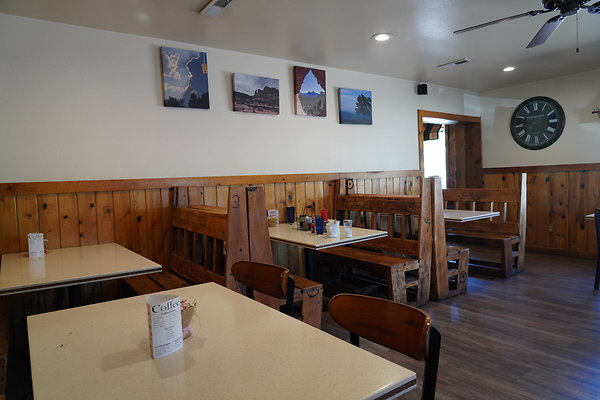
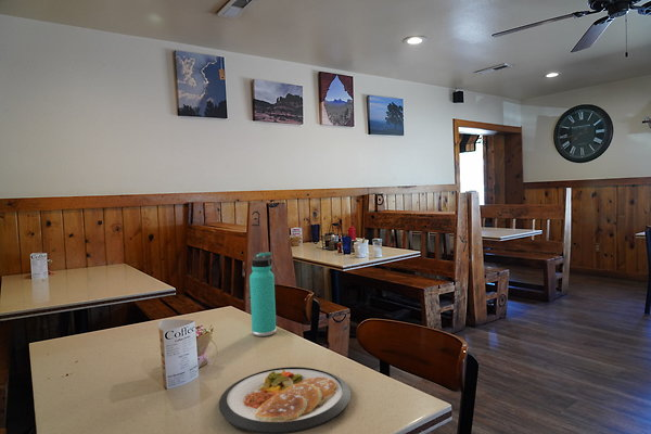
+ thermos bottle [248,251,278,337]
+ dish [218,366,352,434]
